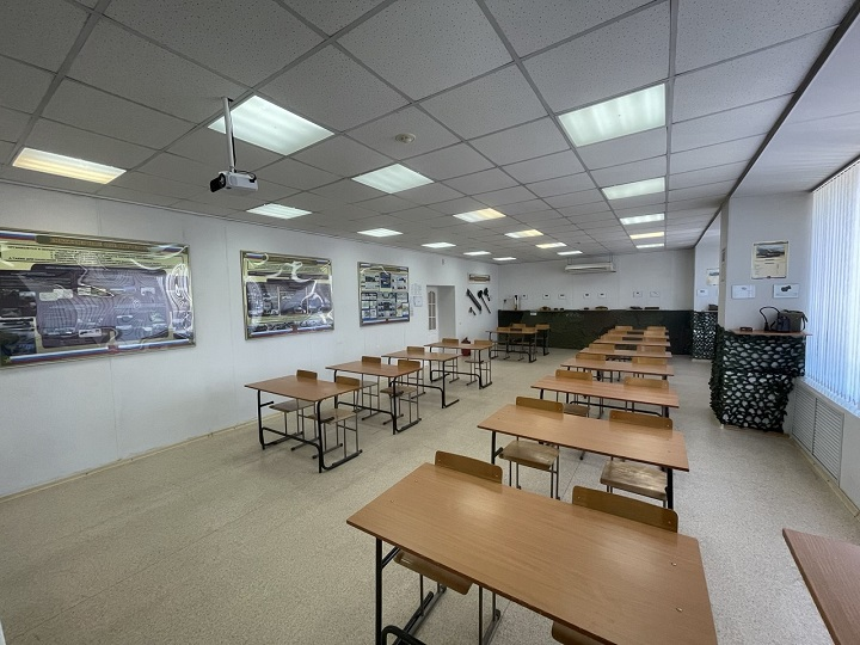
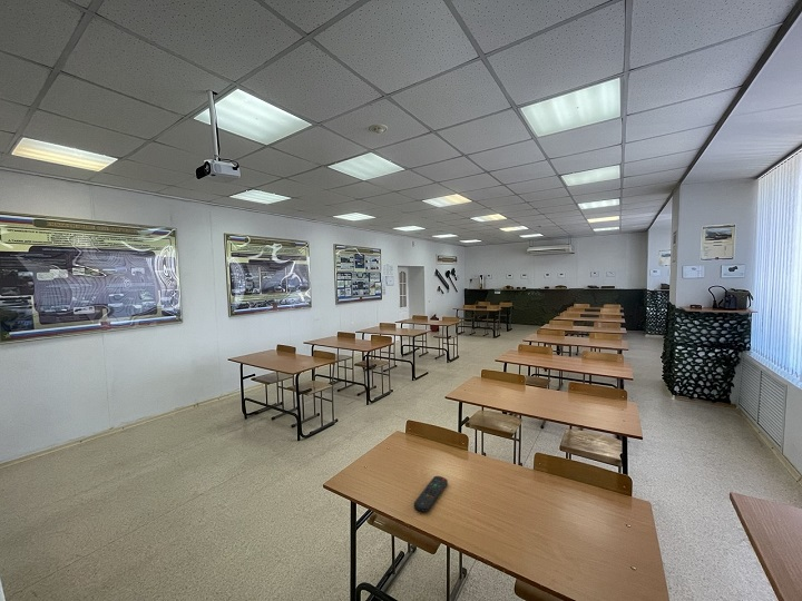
+ remote control [413,475,449,513]
